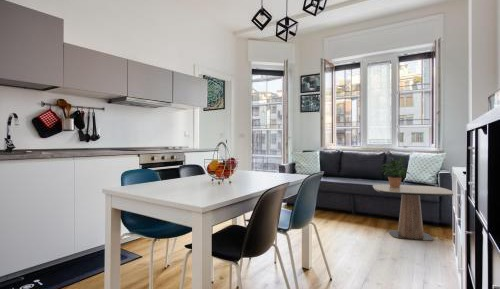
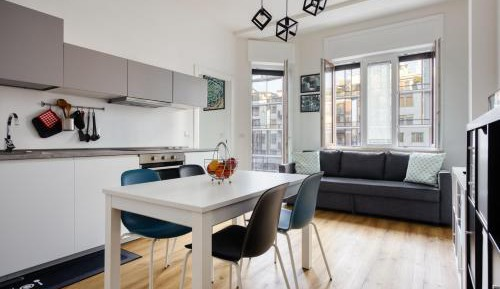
- potted plant [378,155,410,188]
- side table [372,184,454,241]
